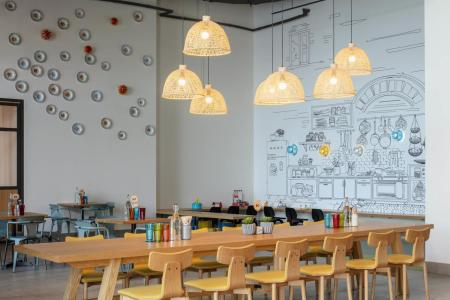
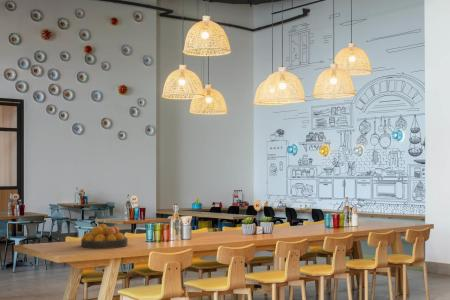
+ fruit bowl [80,223,129,249]
